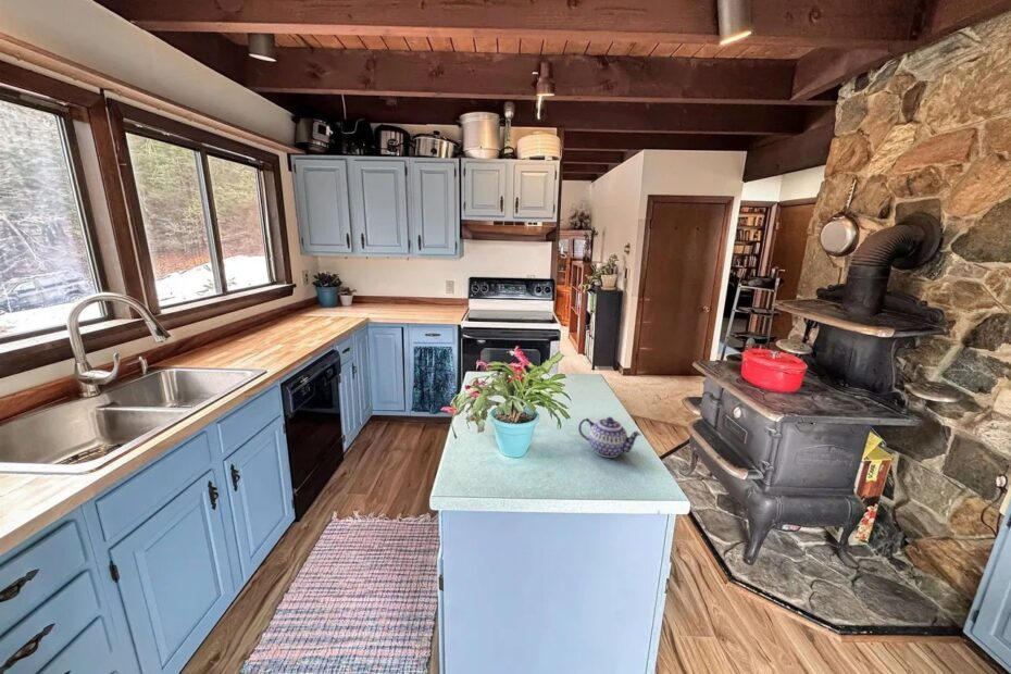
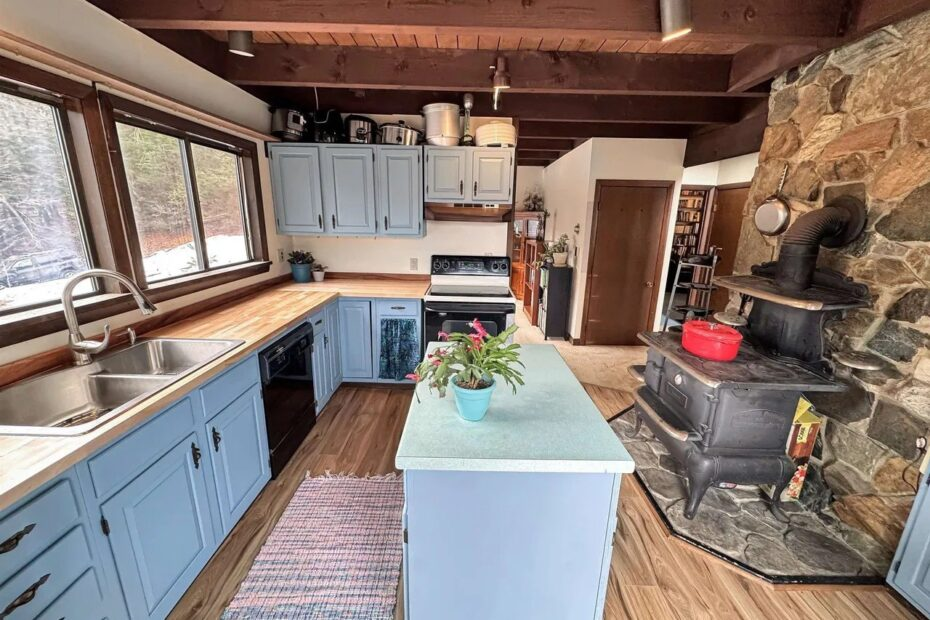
- teapot [577,416,642,459]
